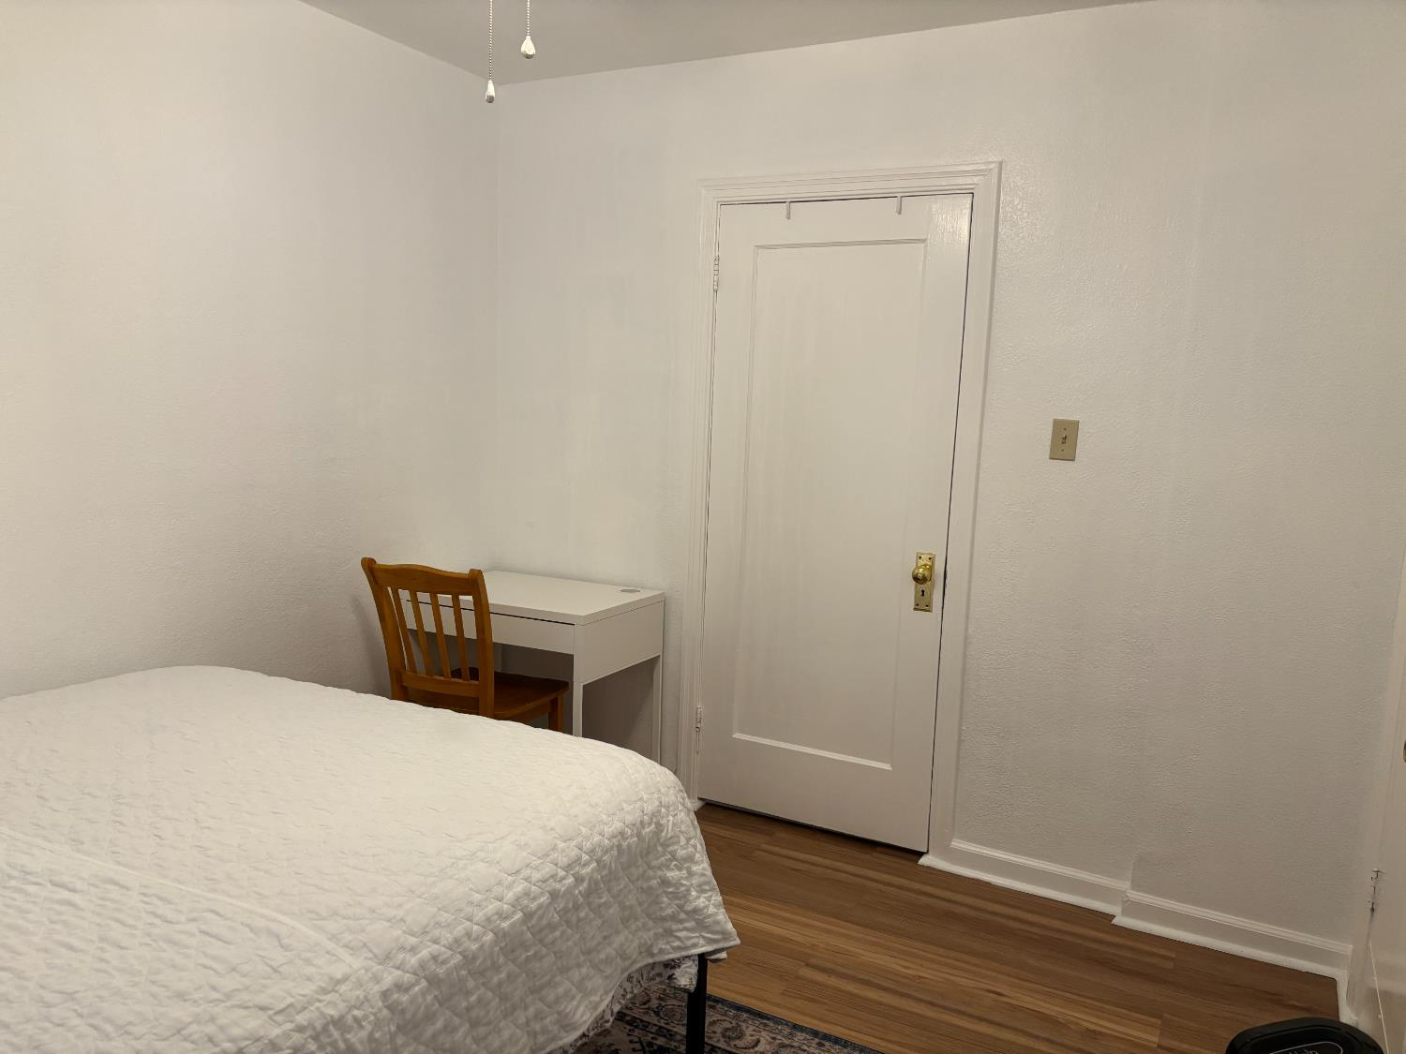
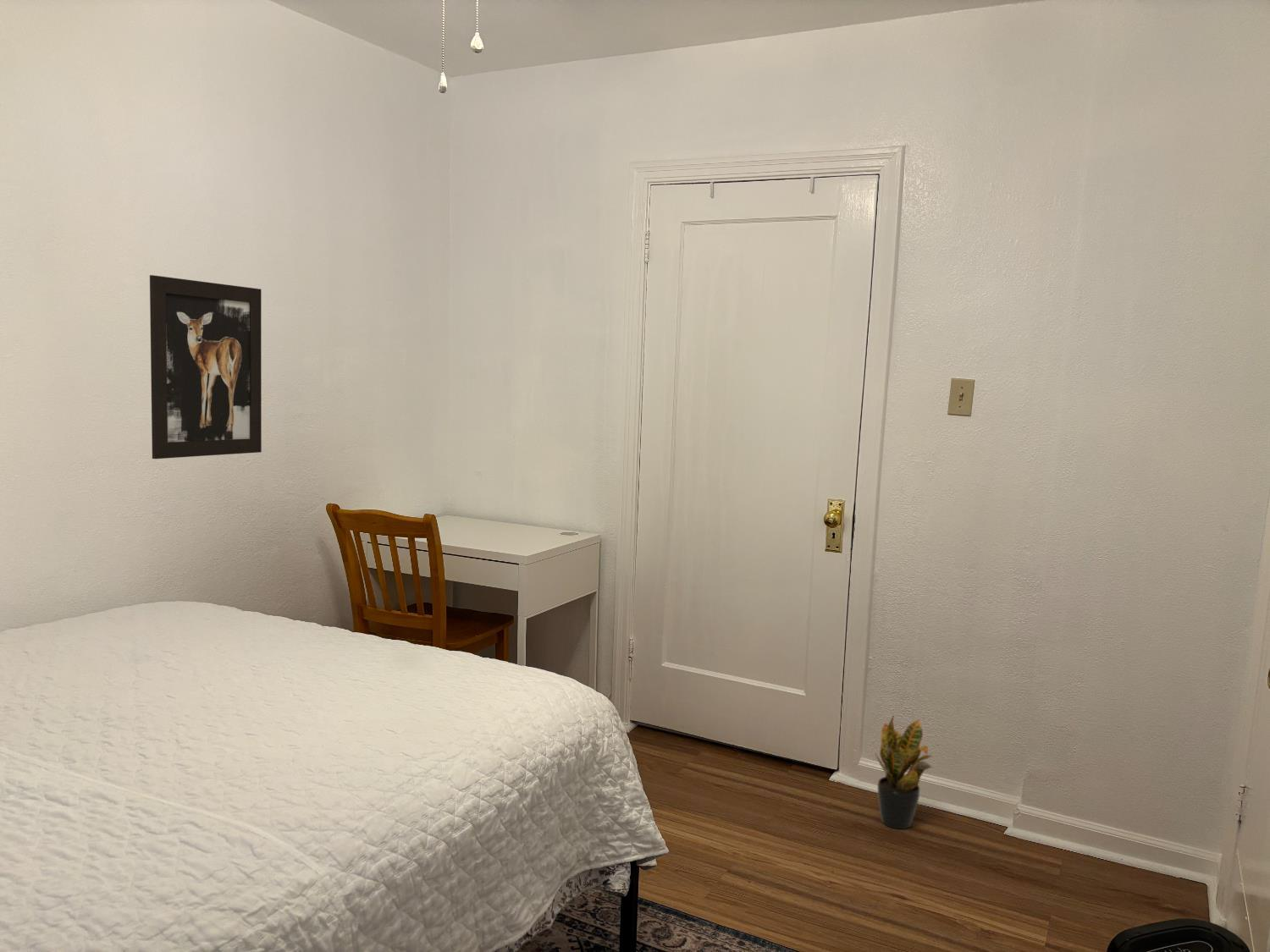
+ wall art [149,274,262,459]
+ potted plant [874,714,934,830]
